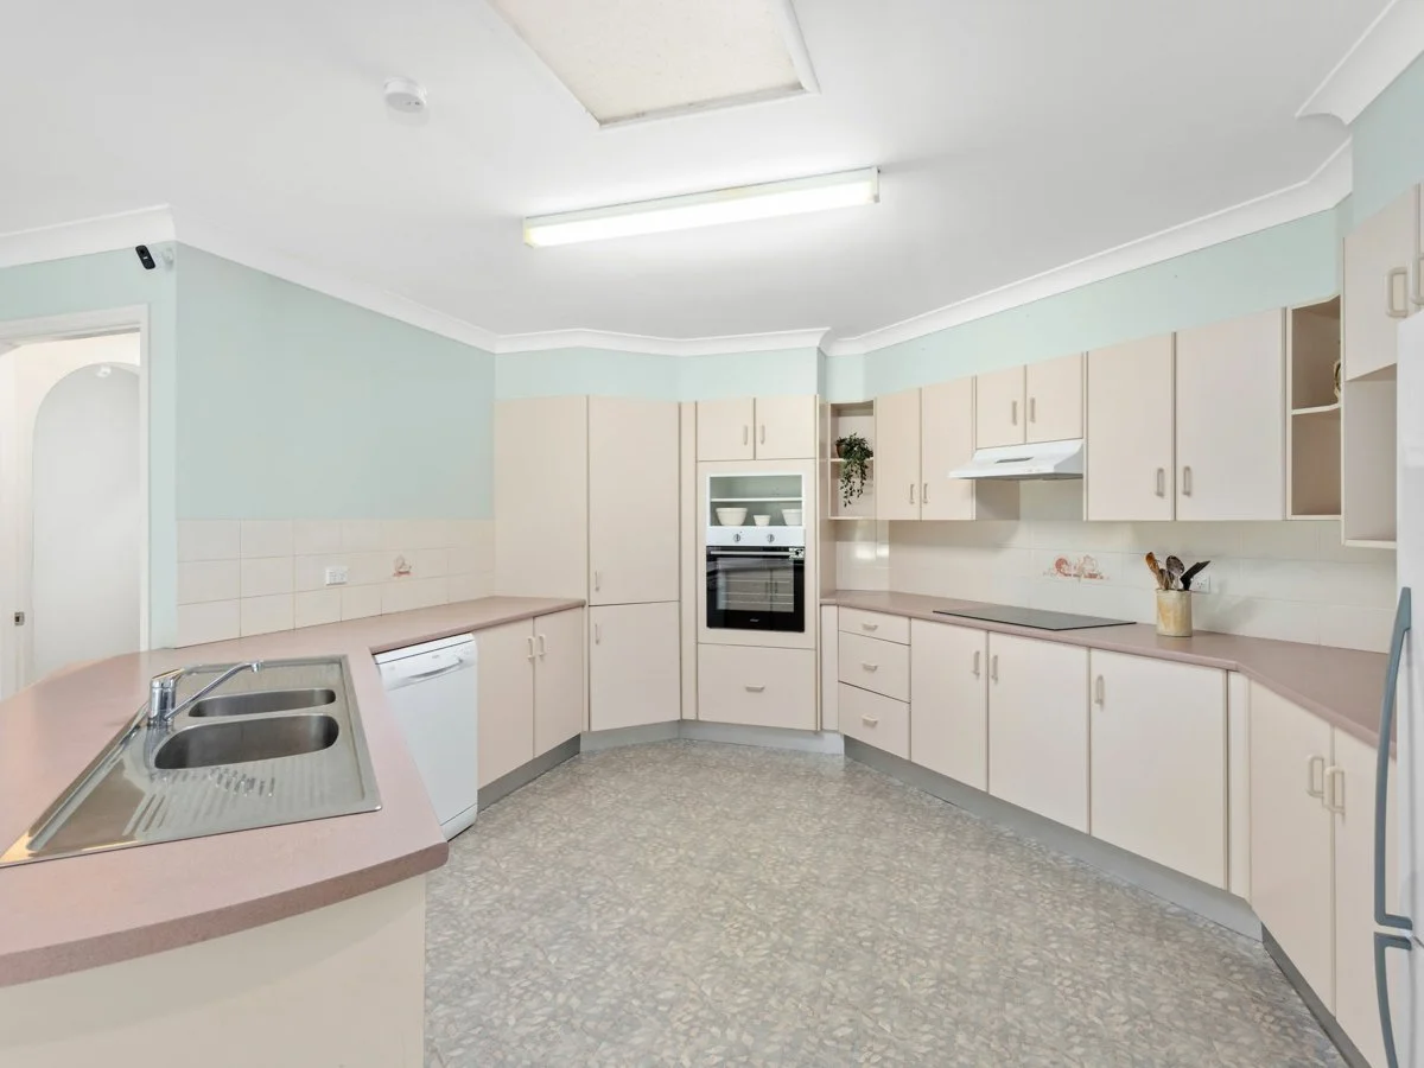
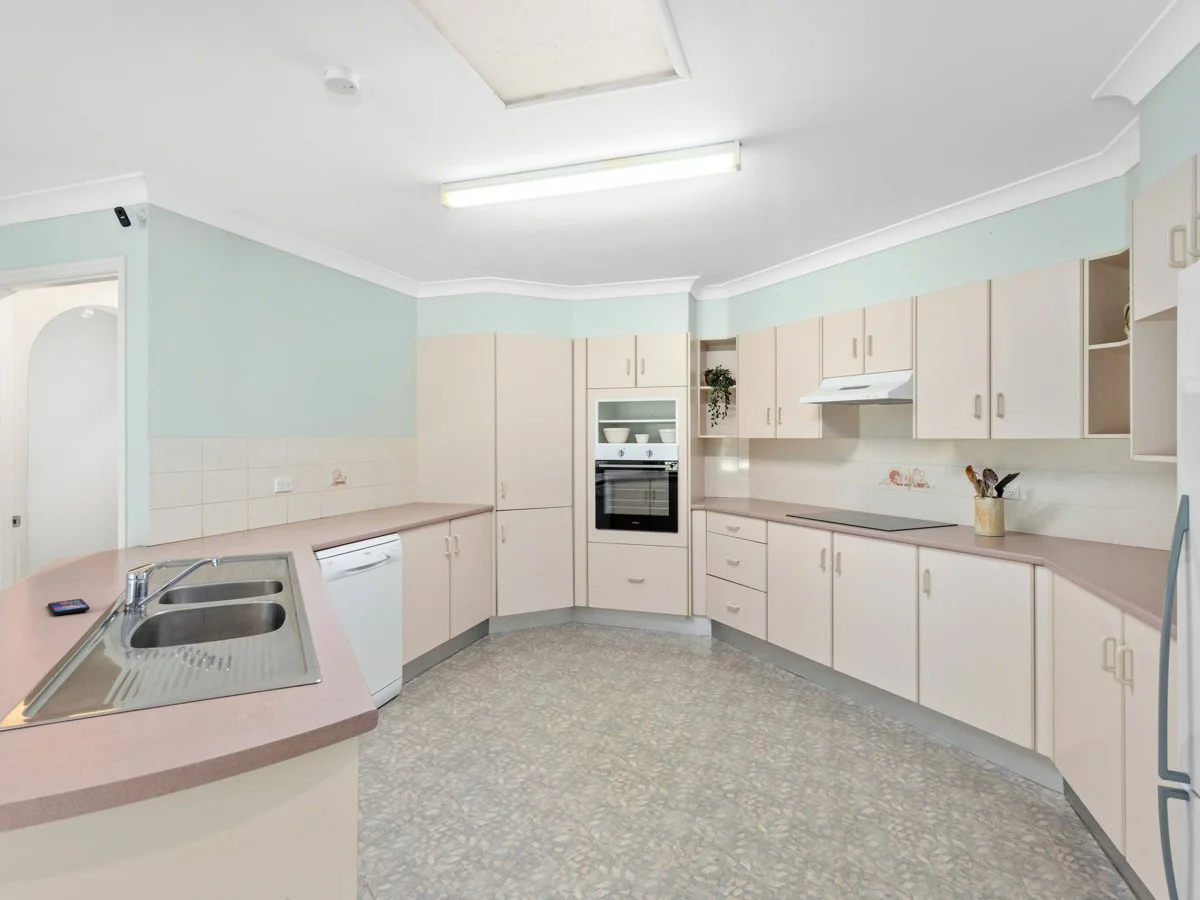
+ smartphone [47,598,91,616]
